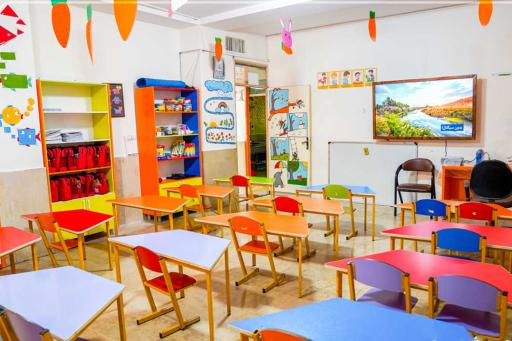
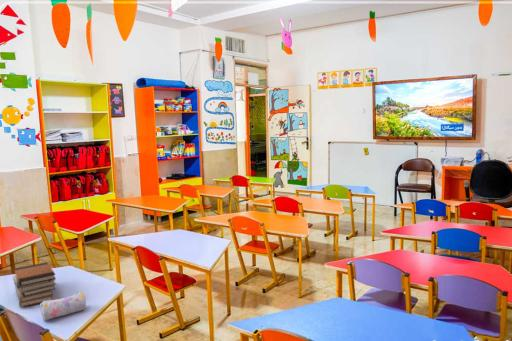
+ book stack [12,261,57,308]
+ pencil case [39,290,87,322]
